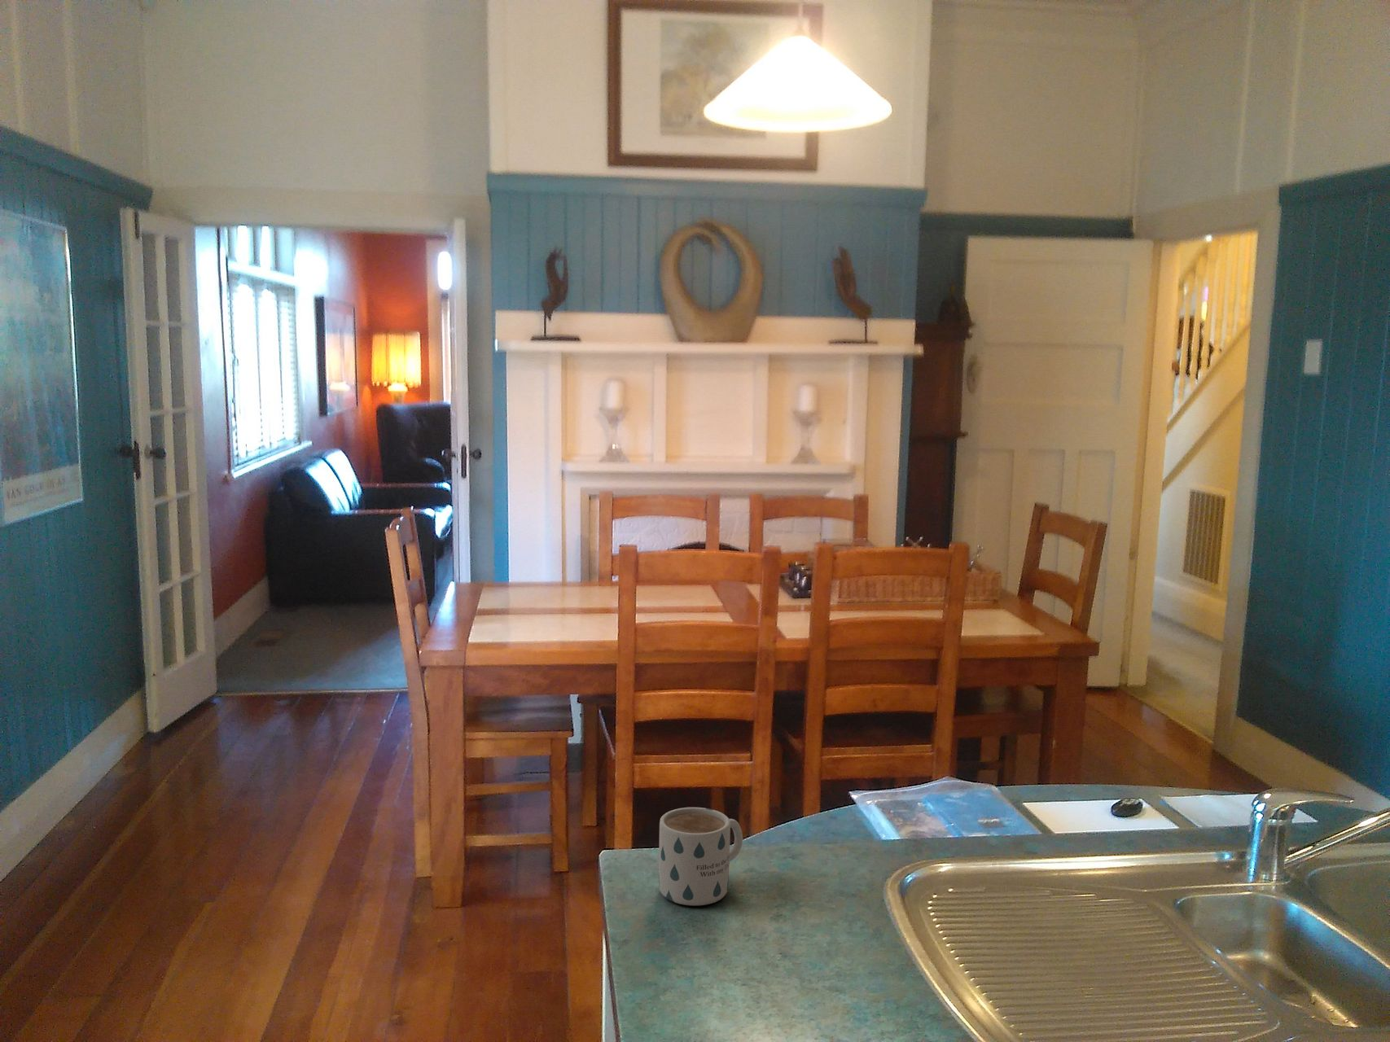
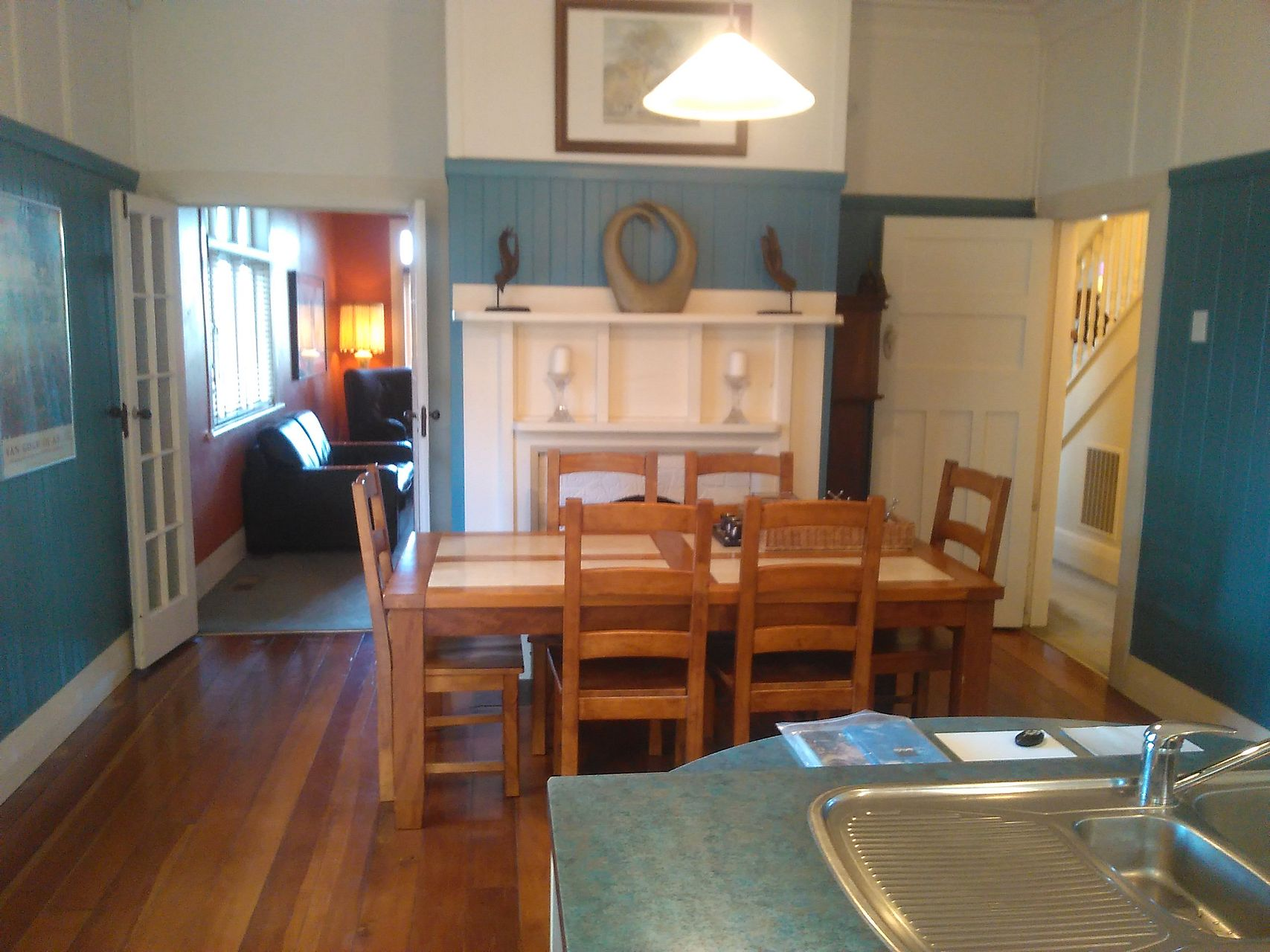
- mug [658,807,743,906]
